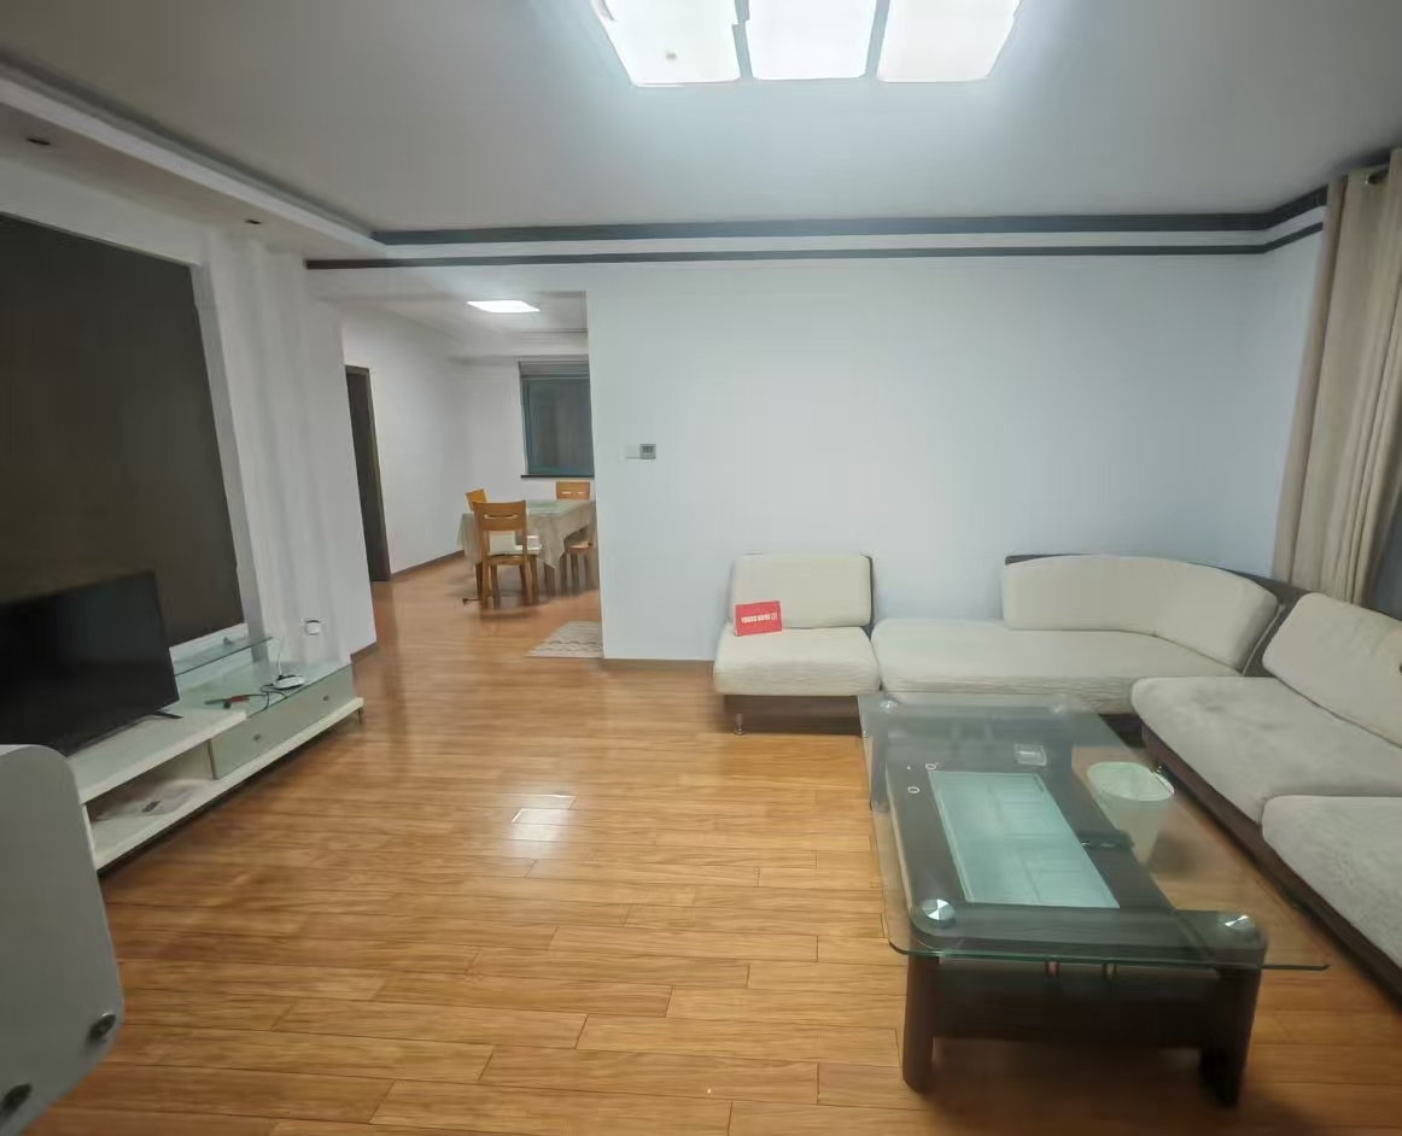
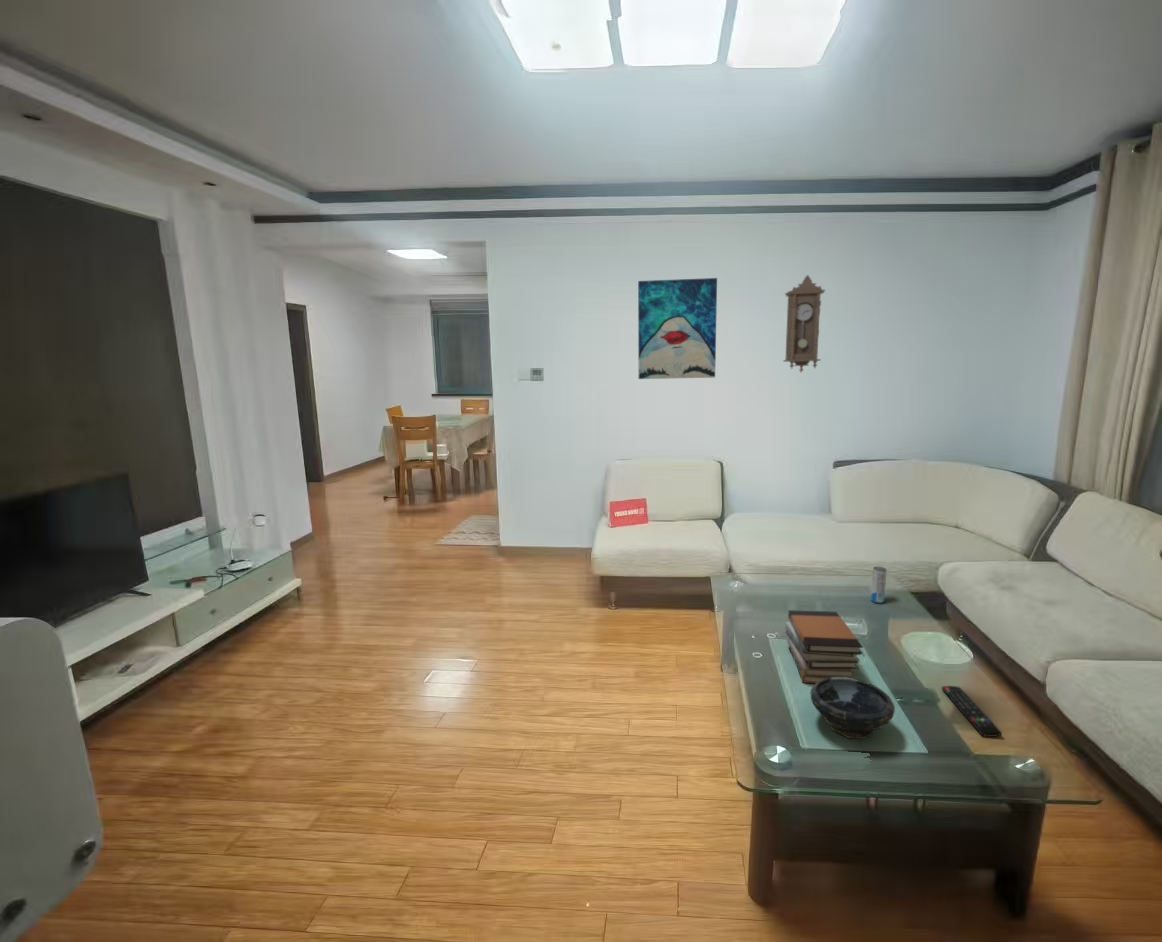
+ bowl [809,678,896,740]
+ pendulum clock [782,274,826,373]
+ wall art [637,277,718,380]
+ book stack [785,609,864,684]
+ beverage can [870,566,888,604]
+ remote control [941,685,1003,738]
